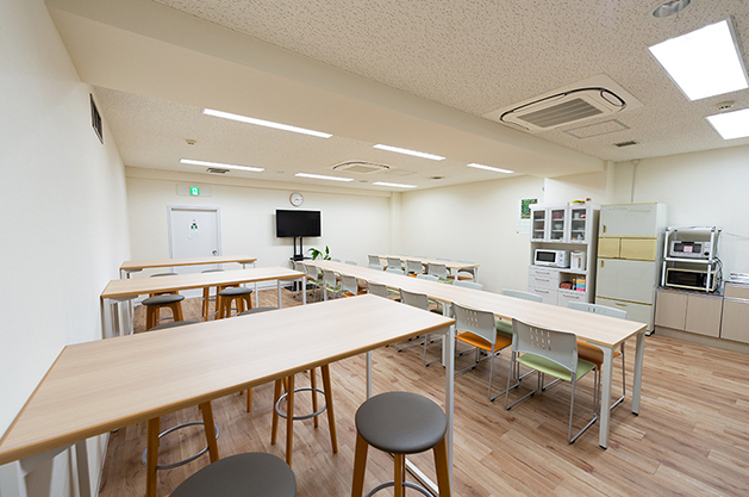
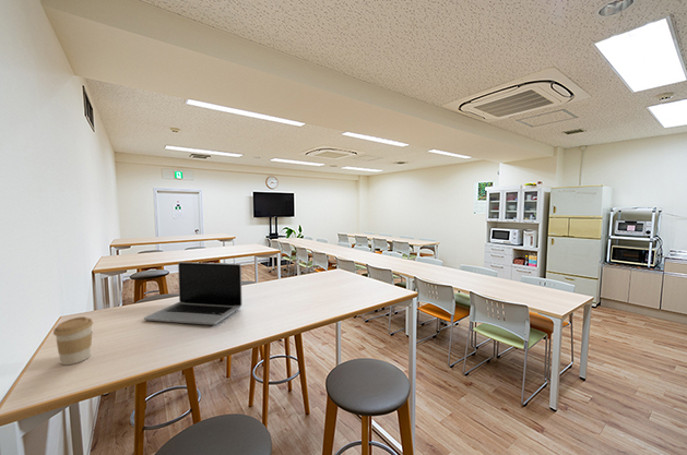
+ laptop [143,261,244,326]
+ coffee cup [52,315,94,366]
